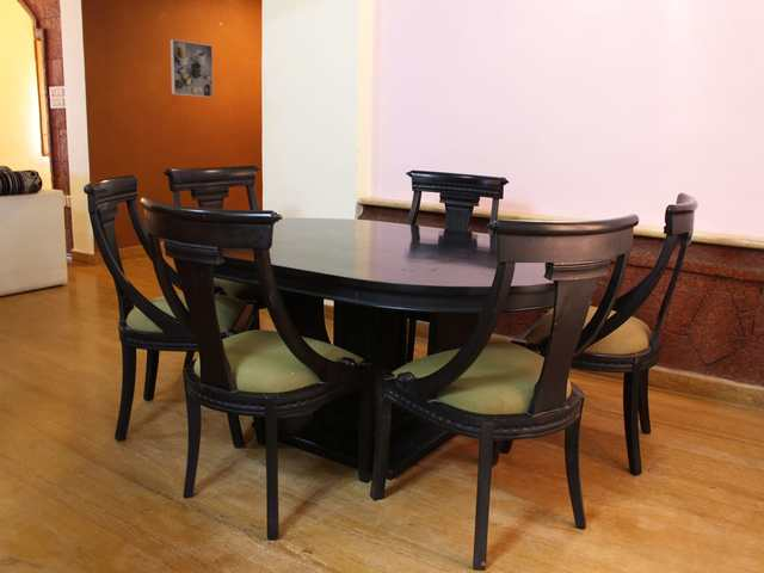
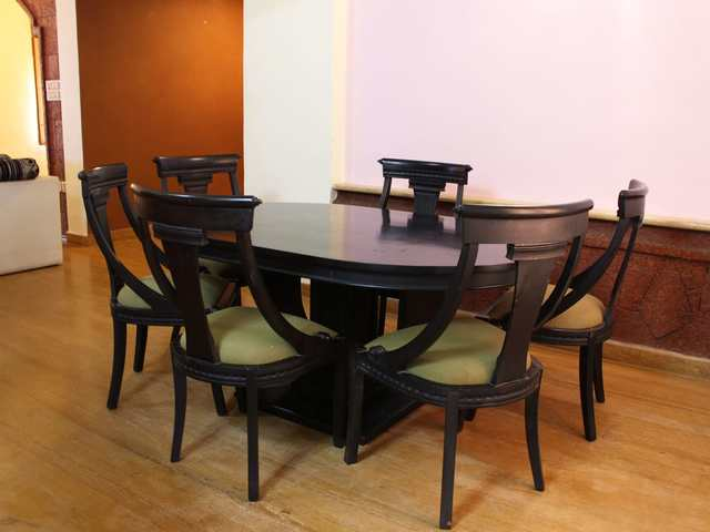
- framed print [170,38,215,99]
